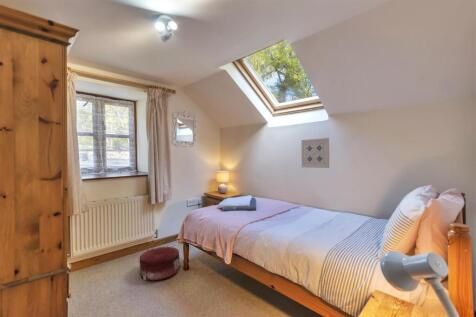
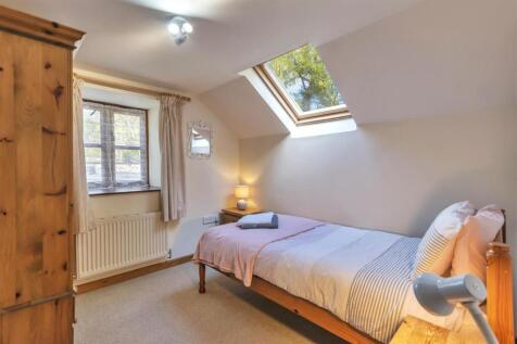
- pouf [138,246,182,281]
- wall art [300,137,330,169]
